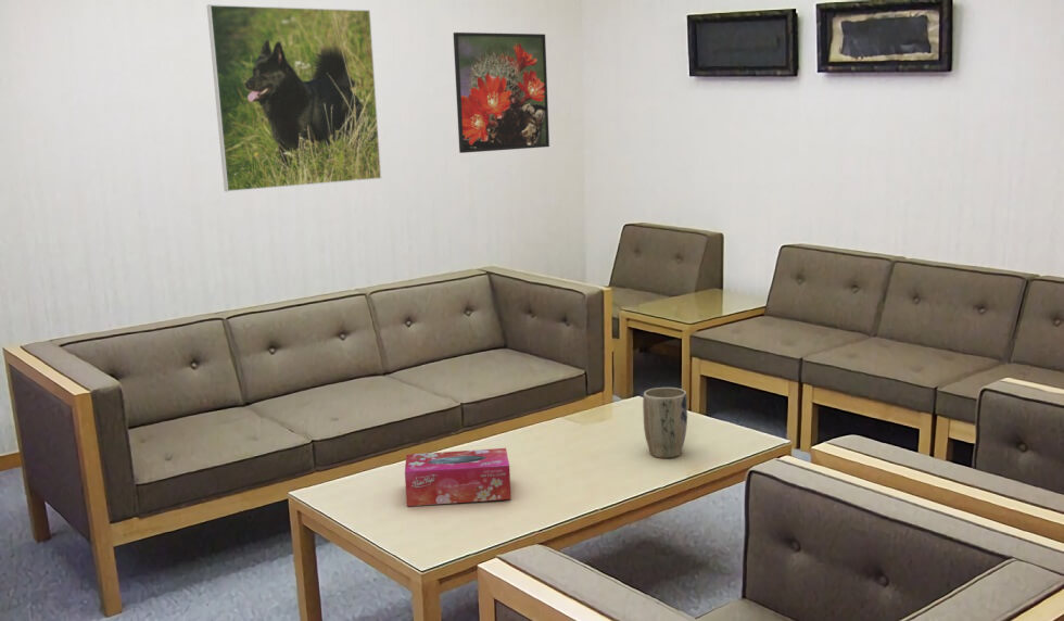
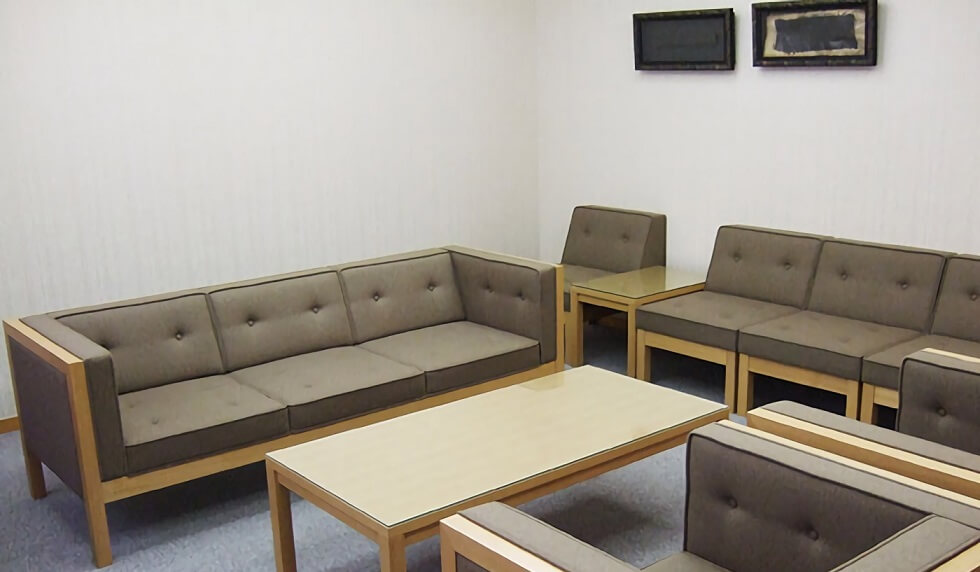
- tissue box [404,447,512,507]
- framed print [453,31,550,154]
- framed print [206,3,382,192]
- plant pot [642,386,688,459]
